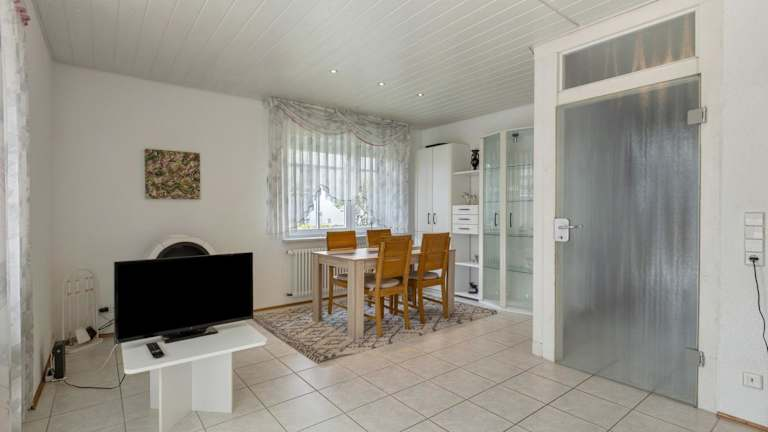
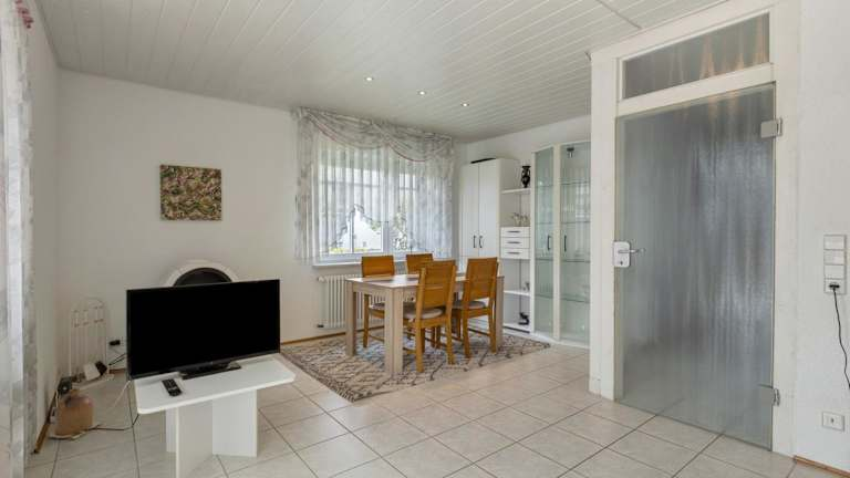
+ ceramic jug [49,387,104,440]
